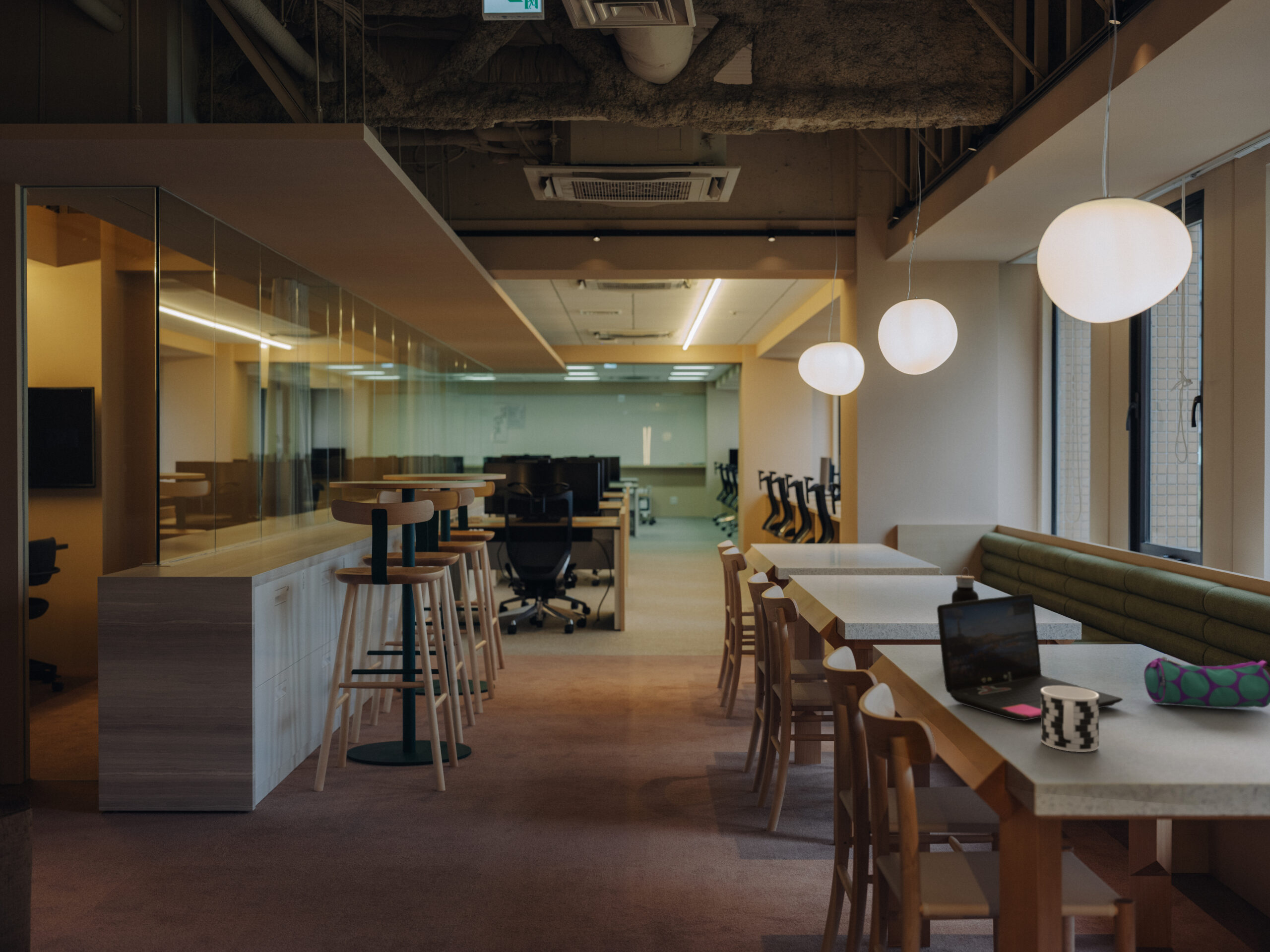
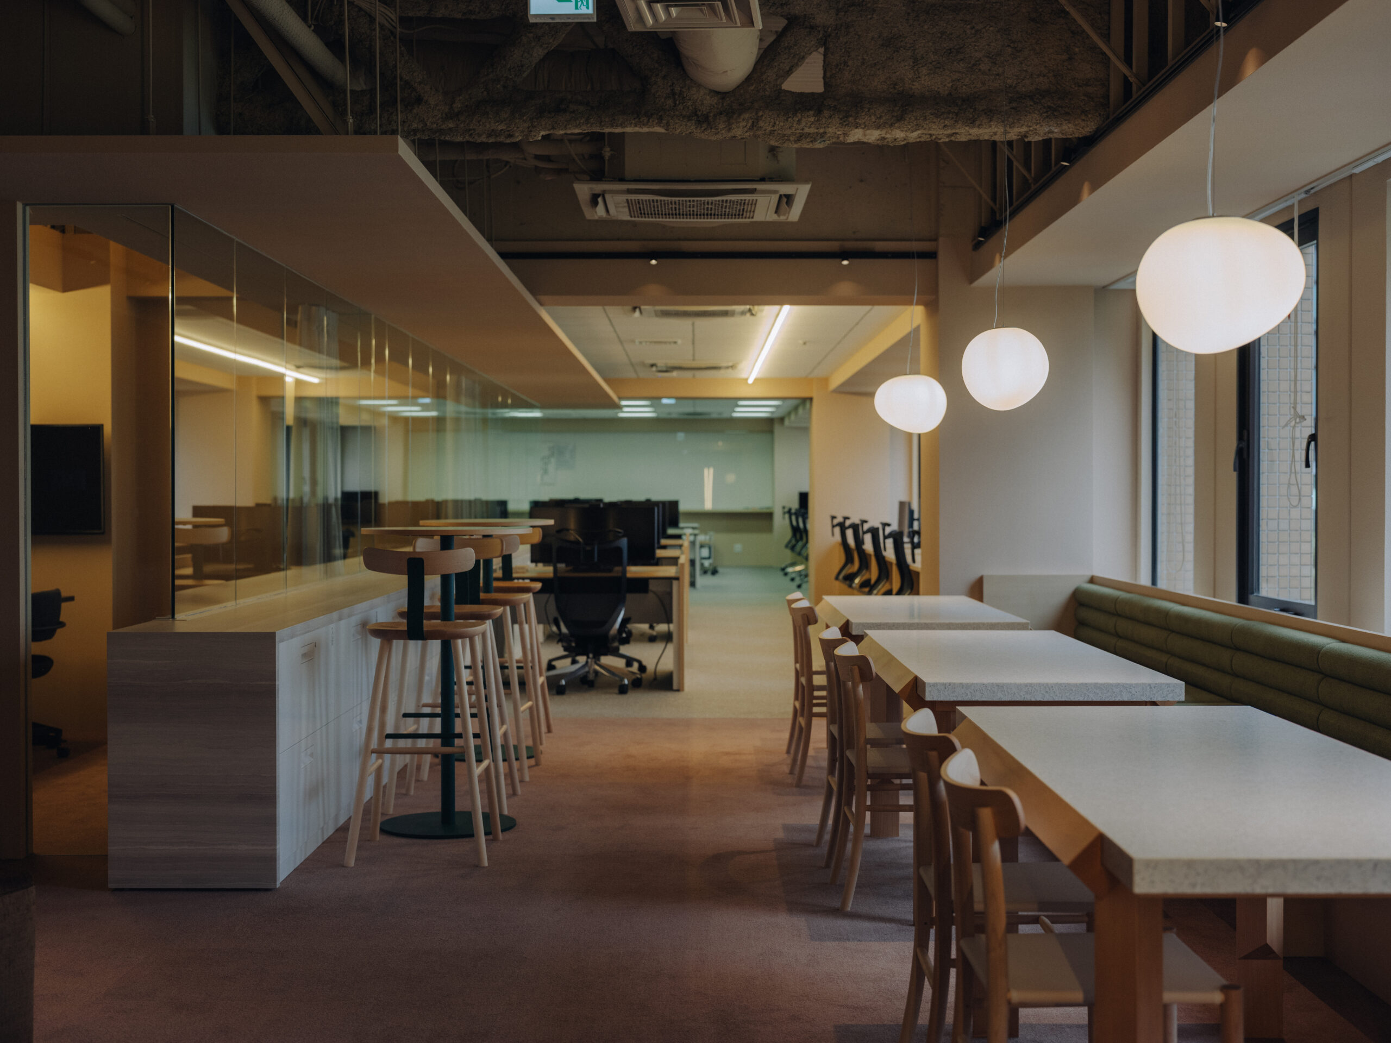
- water bottle [951,567,979,603]
- pencil case [1143,656,1270,708]
- laptop [937,593,1124,721]
- cup [1040,686,1099,753]
